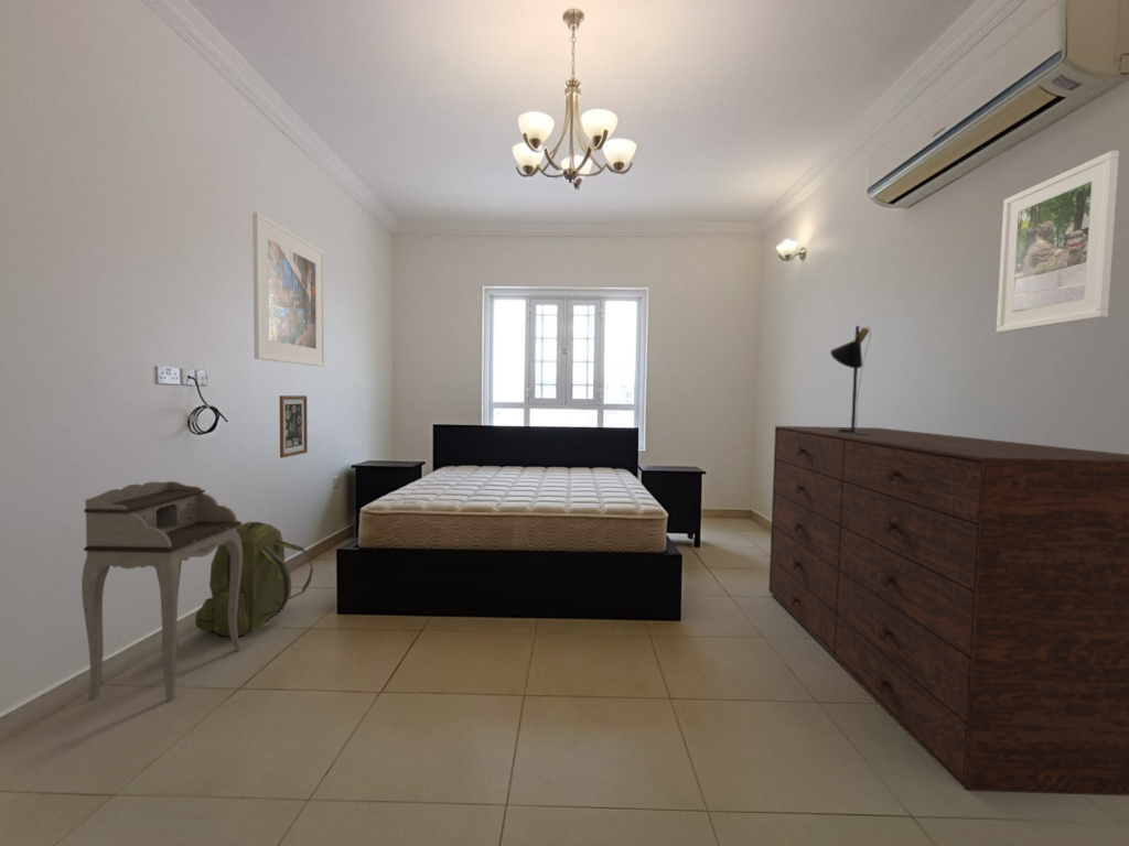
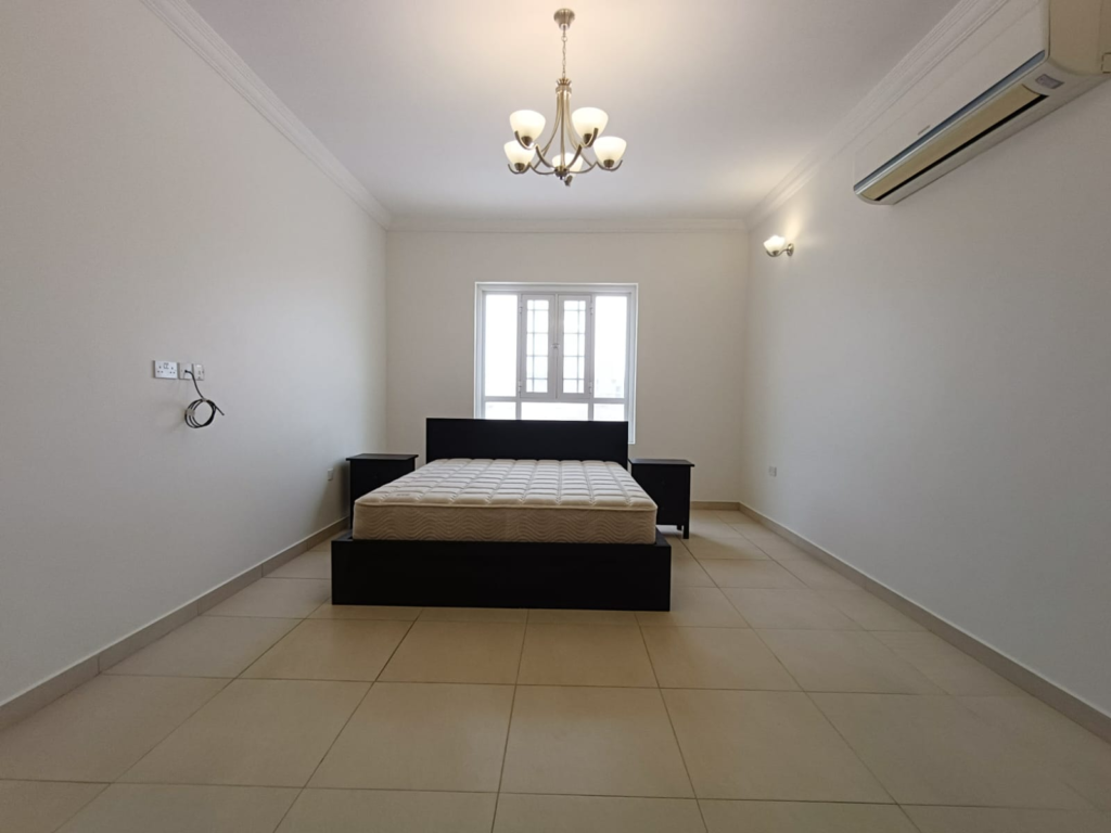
- wall art [279,394,309,459]
- desk [80,480,243,703]
- dresser [768,425,1129,798]
- backpack [194,521,314,637]
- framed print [996,150,1120,334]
- table lamp [829,325,872,434]
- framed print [251,210,325,368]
